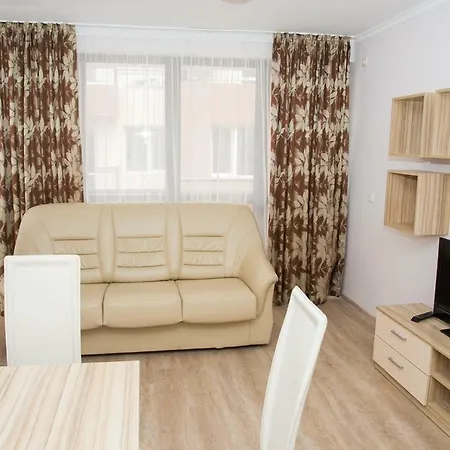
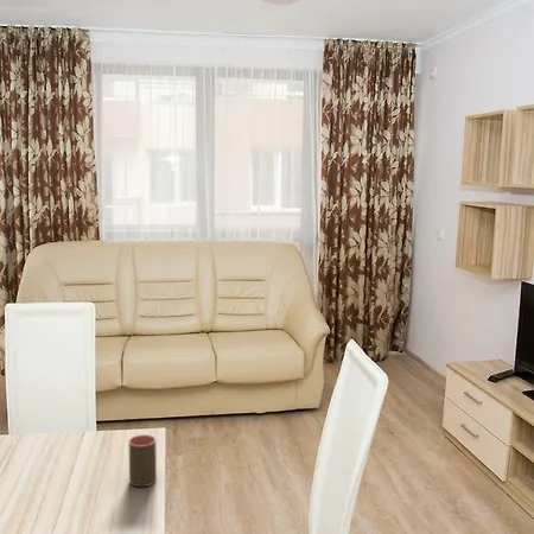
+ cup [127,433,158,488]
